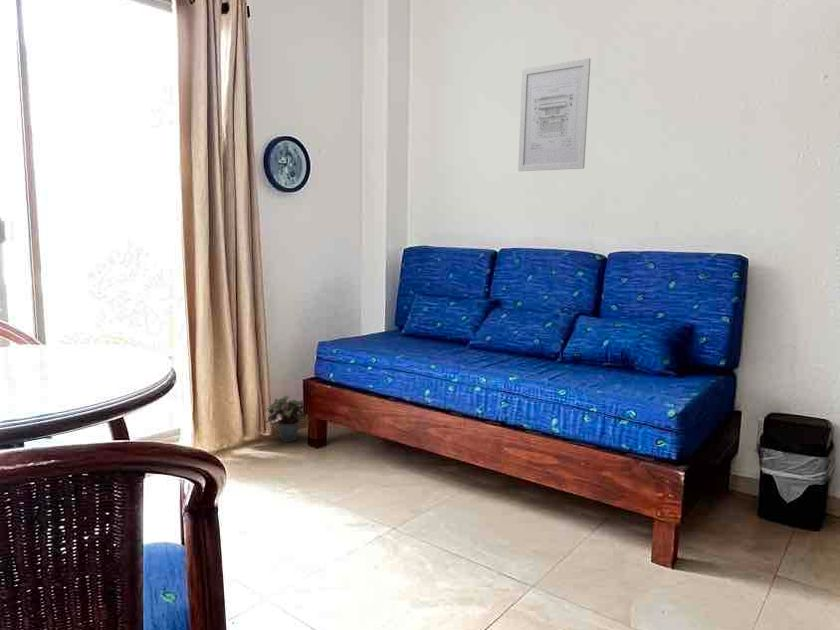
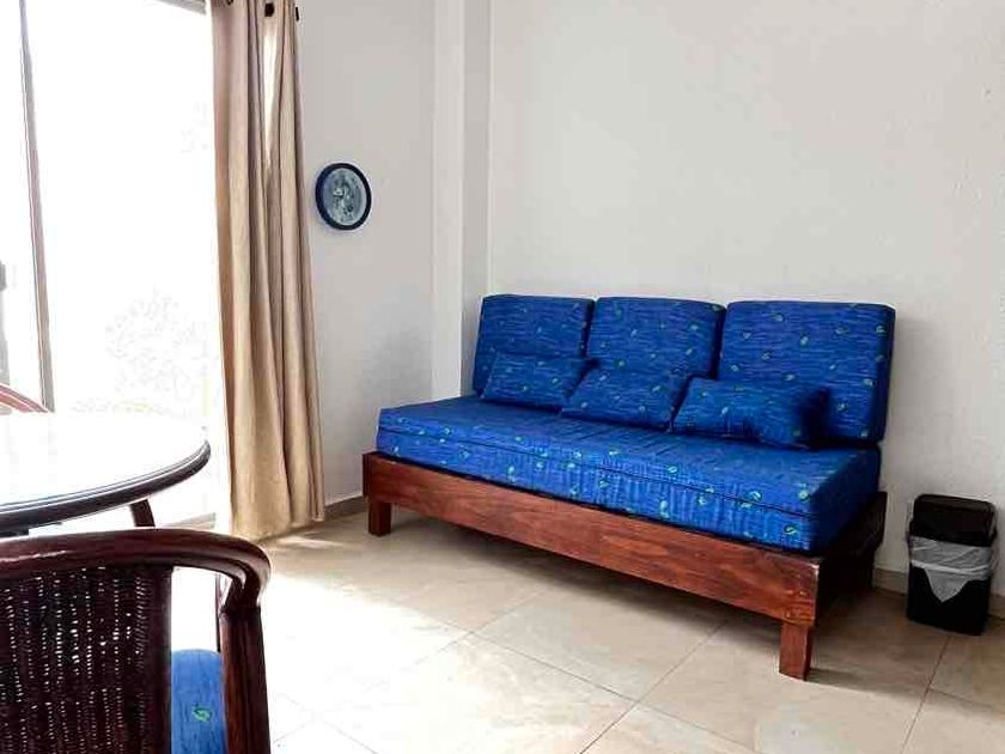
- wall art [517,57,592,172]
- potted plant [262,395,309,443]
